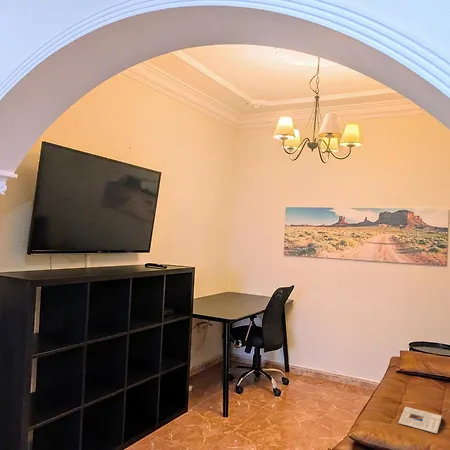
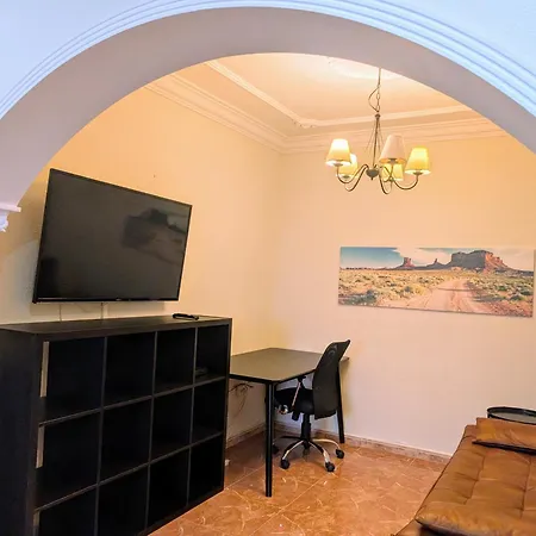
- magazine [397,406,444,435]
